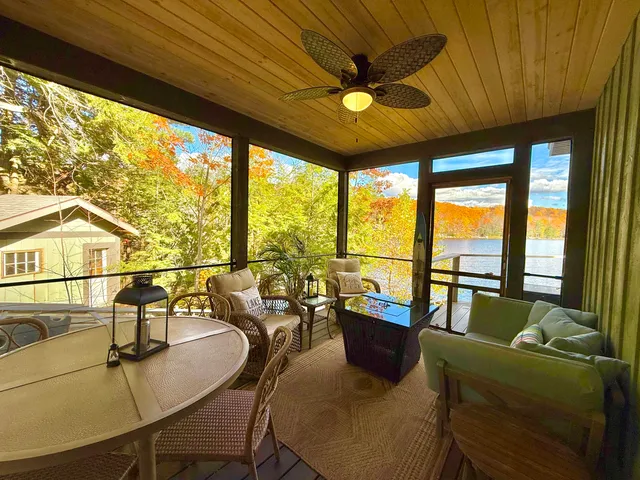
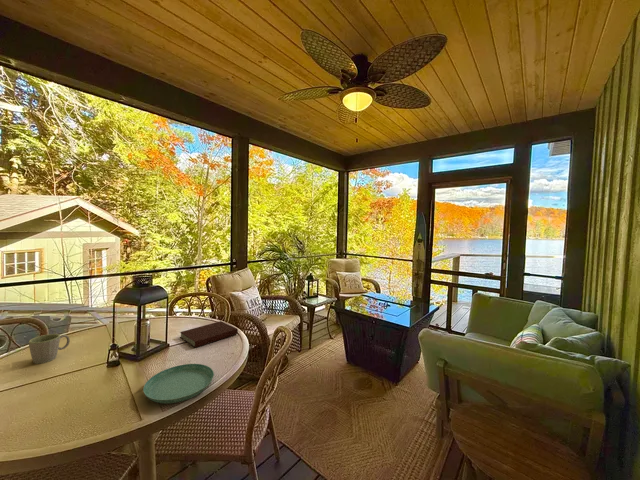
+ notebook [179,320,239,349]
+ mug [28,333,71,365]
+ saucer [142,363,215,404]
